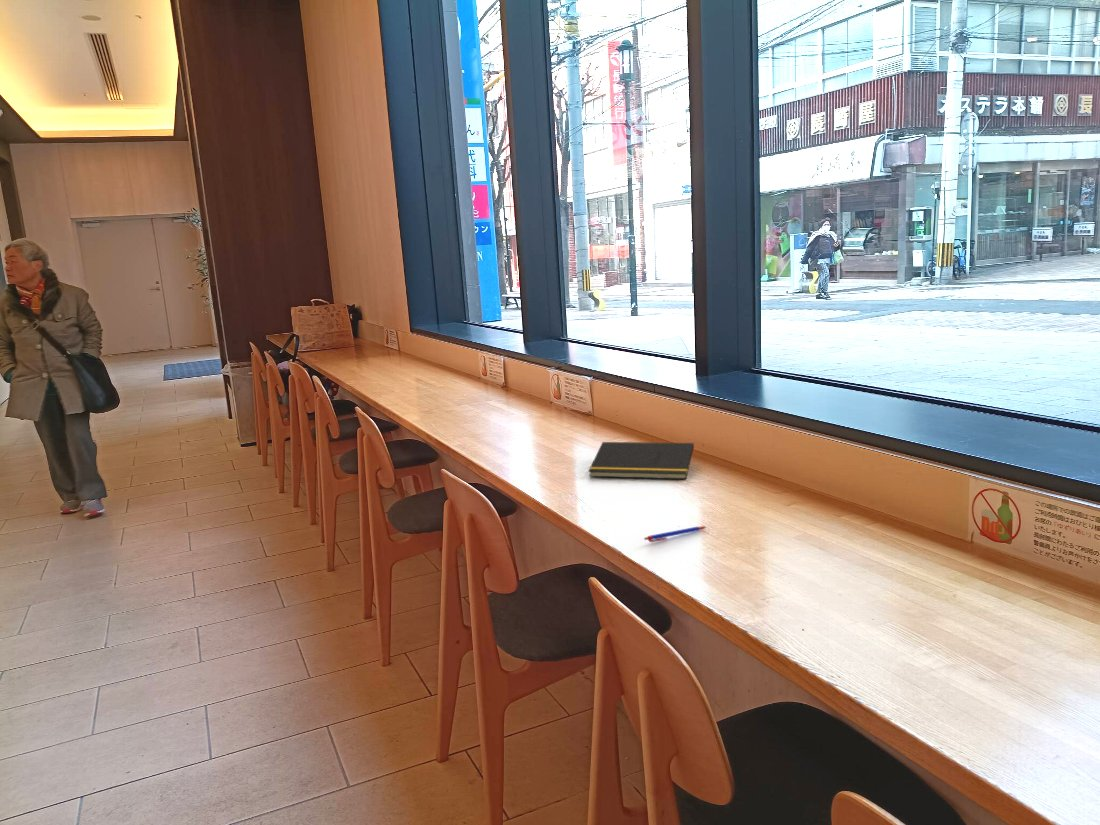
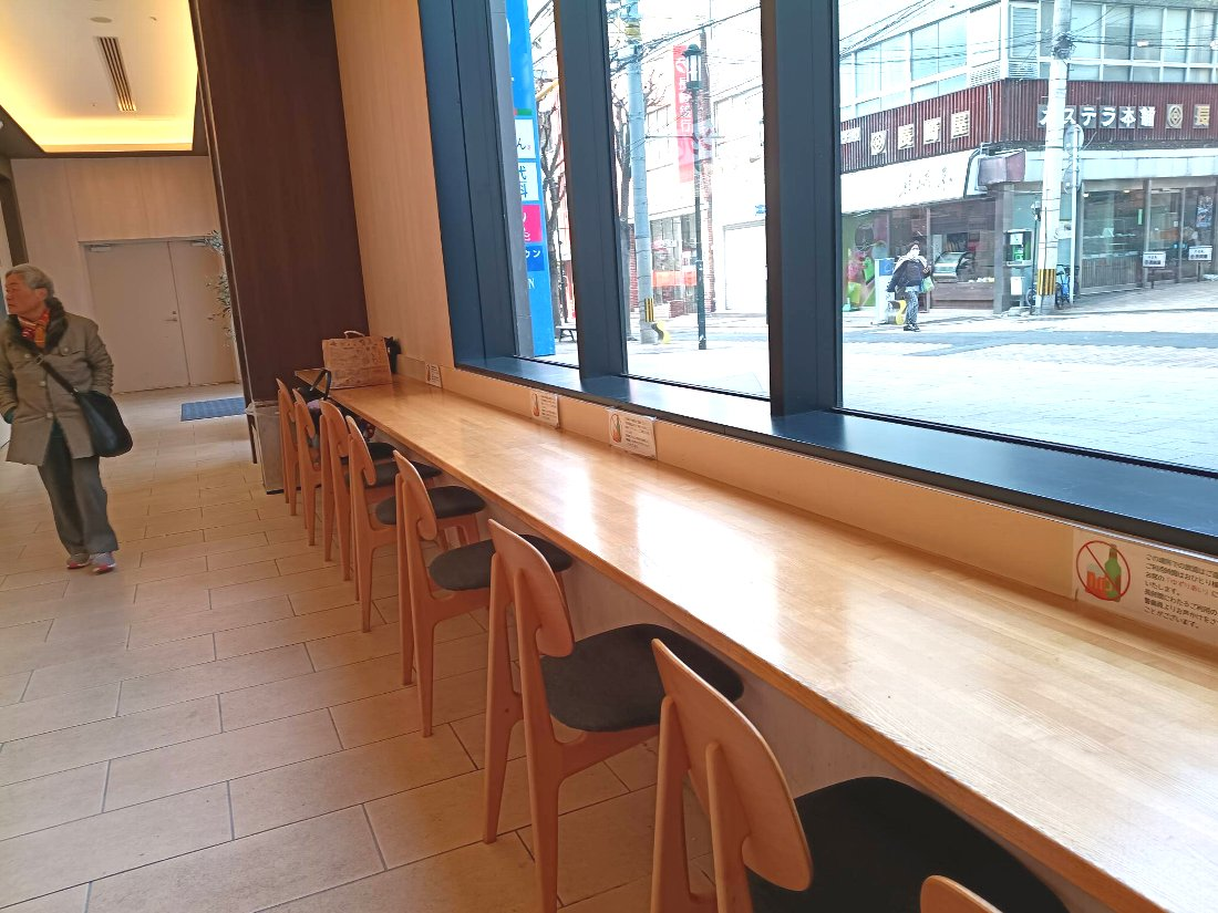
- notepad [587,441,695,480]
- pen [643,525,707,543]
